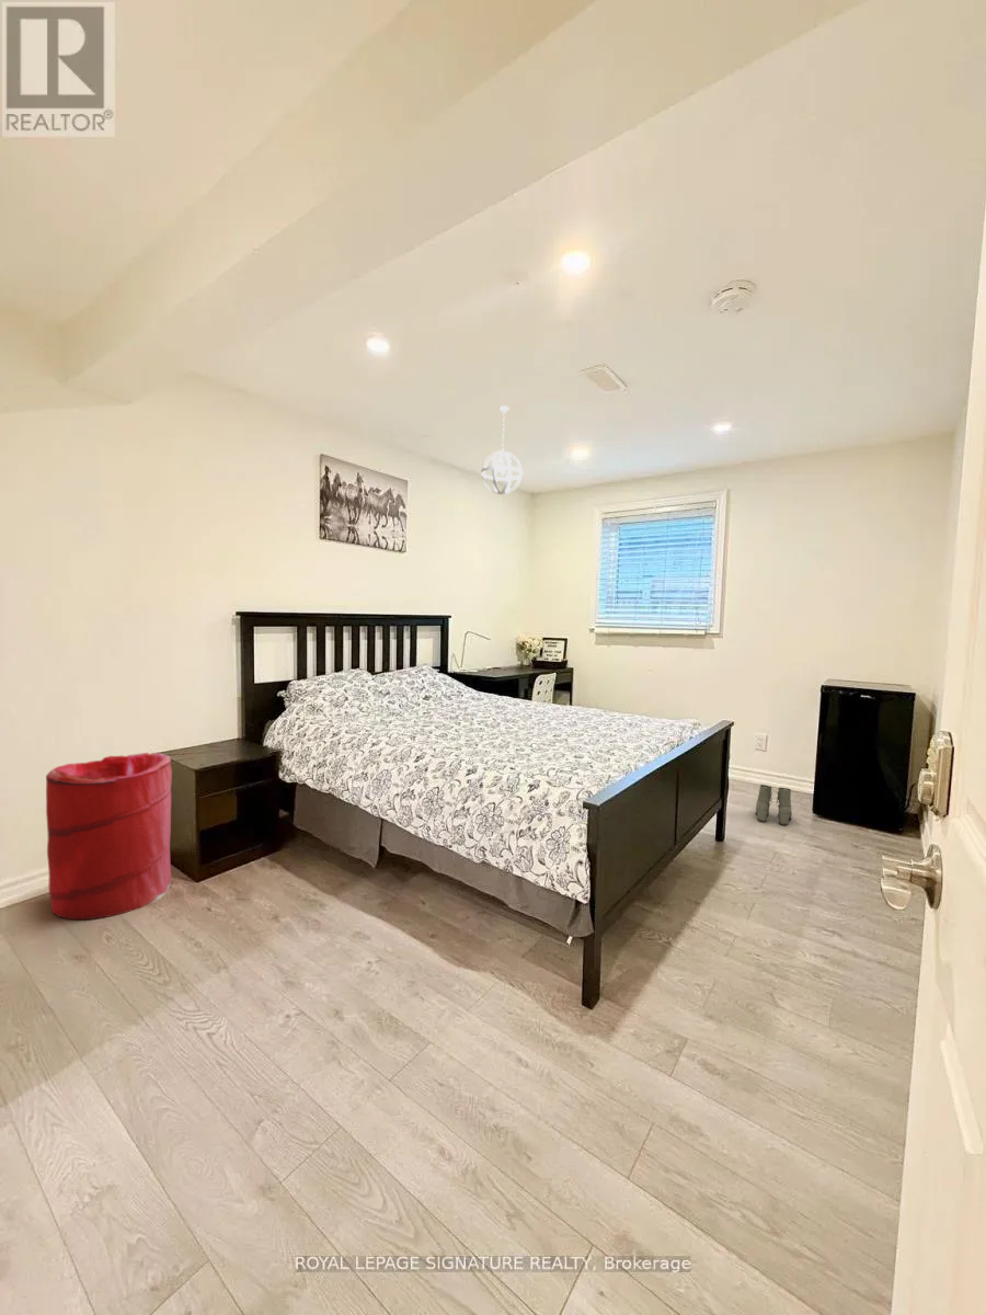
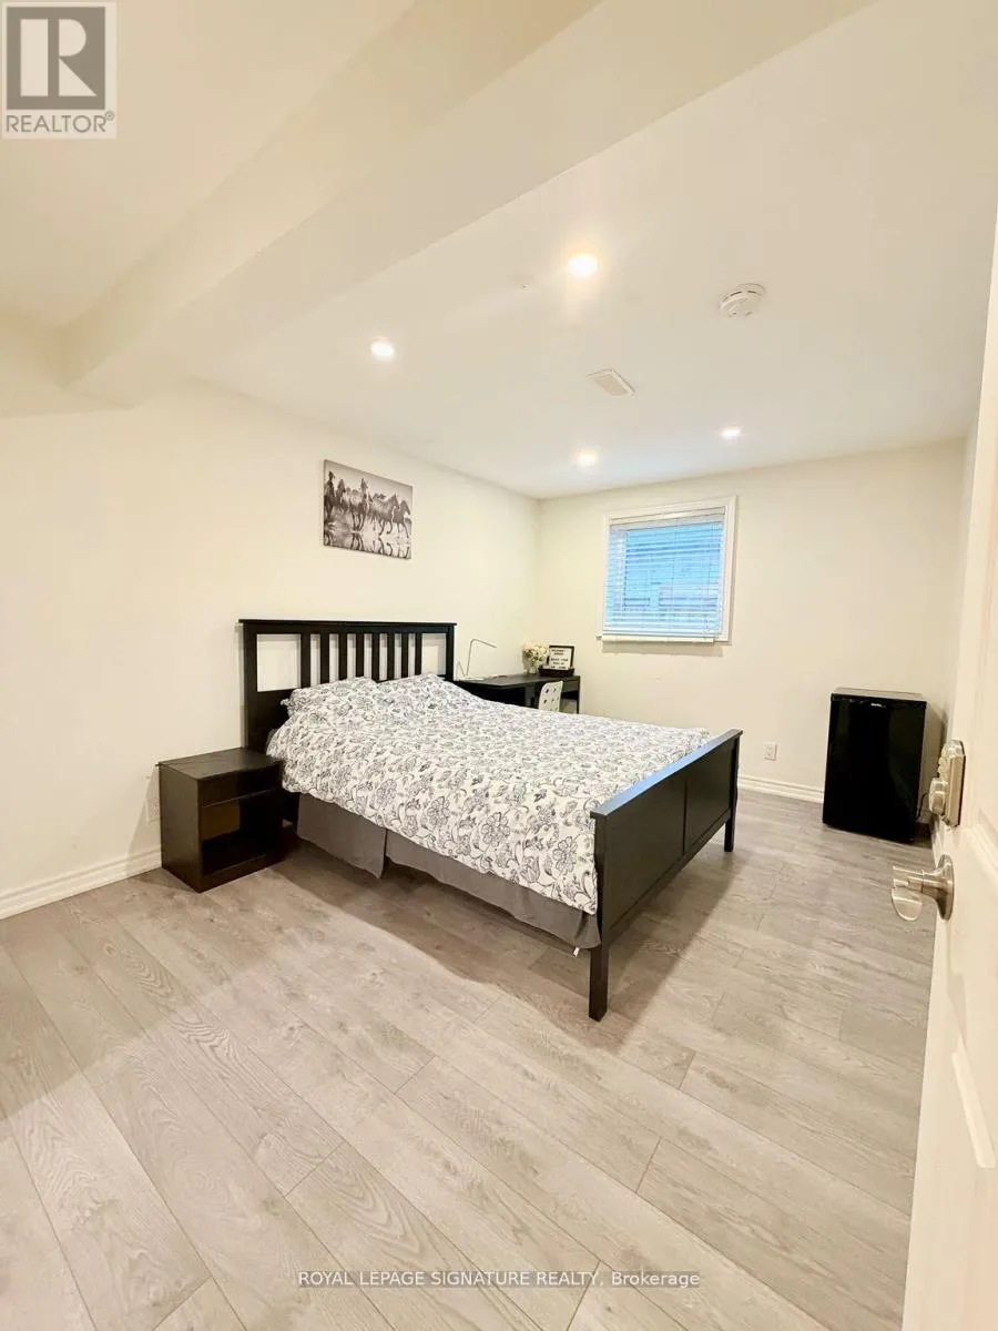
- boots [755,784,793,826]
- pendant light [480,404,524,496]
- laundry hamper [45,752,173,921]
